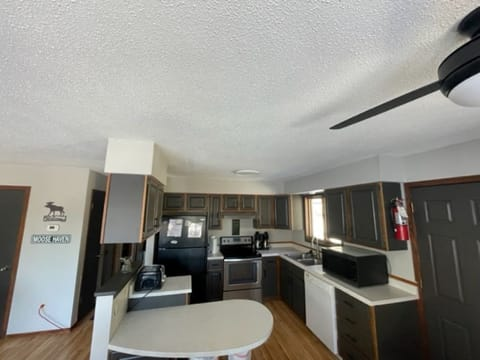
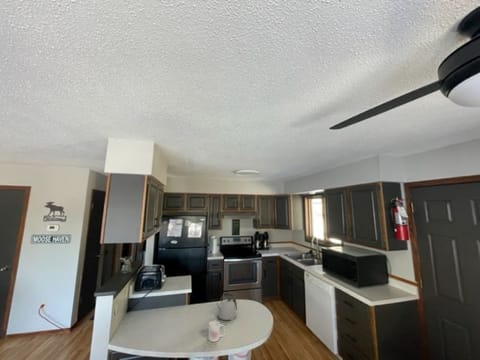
+ kettle [216,292,238,322]
+ mug [207,320,226,343]
